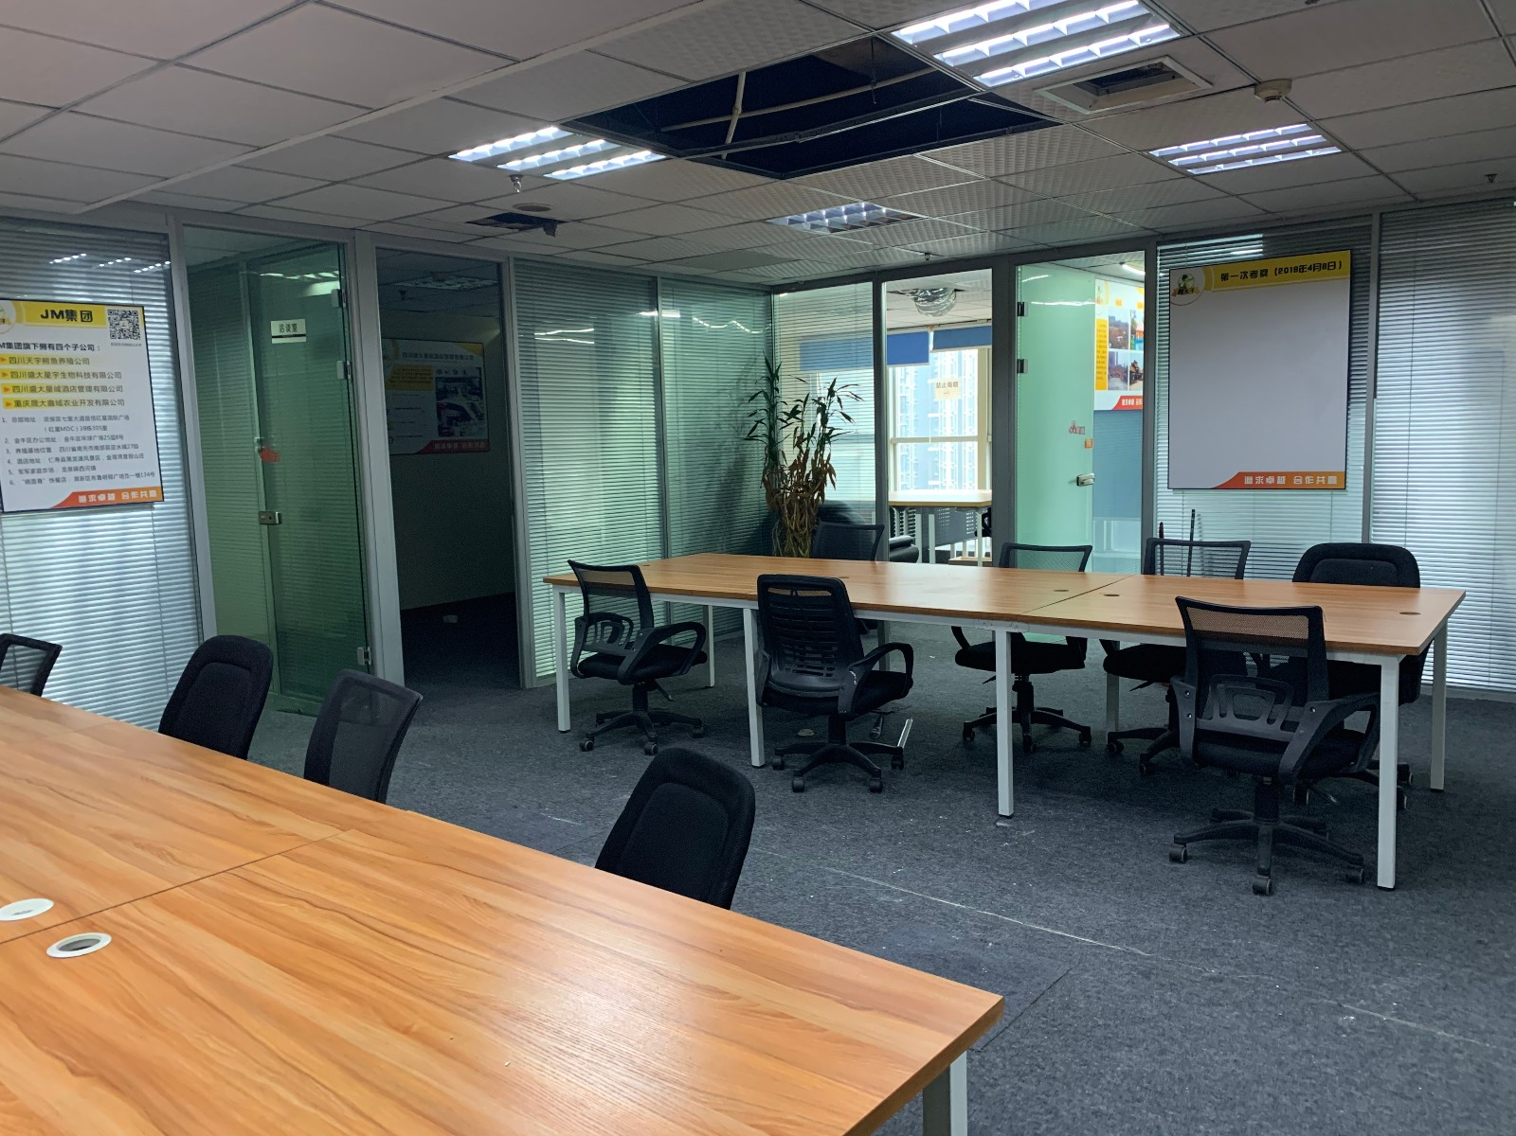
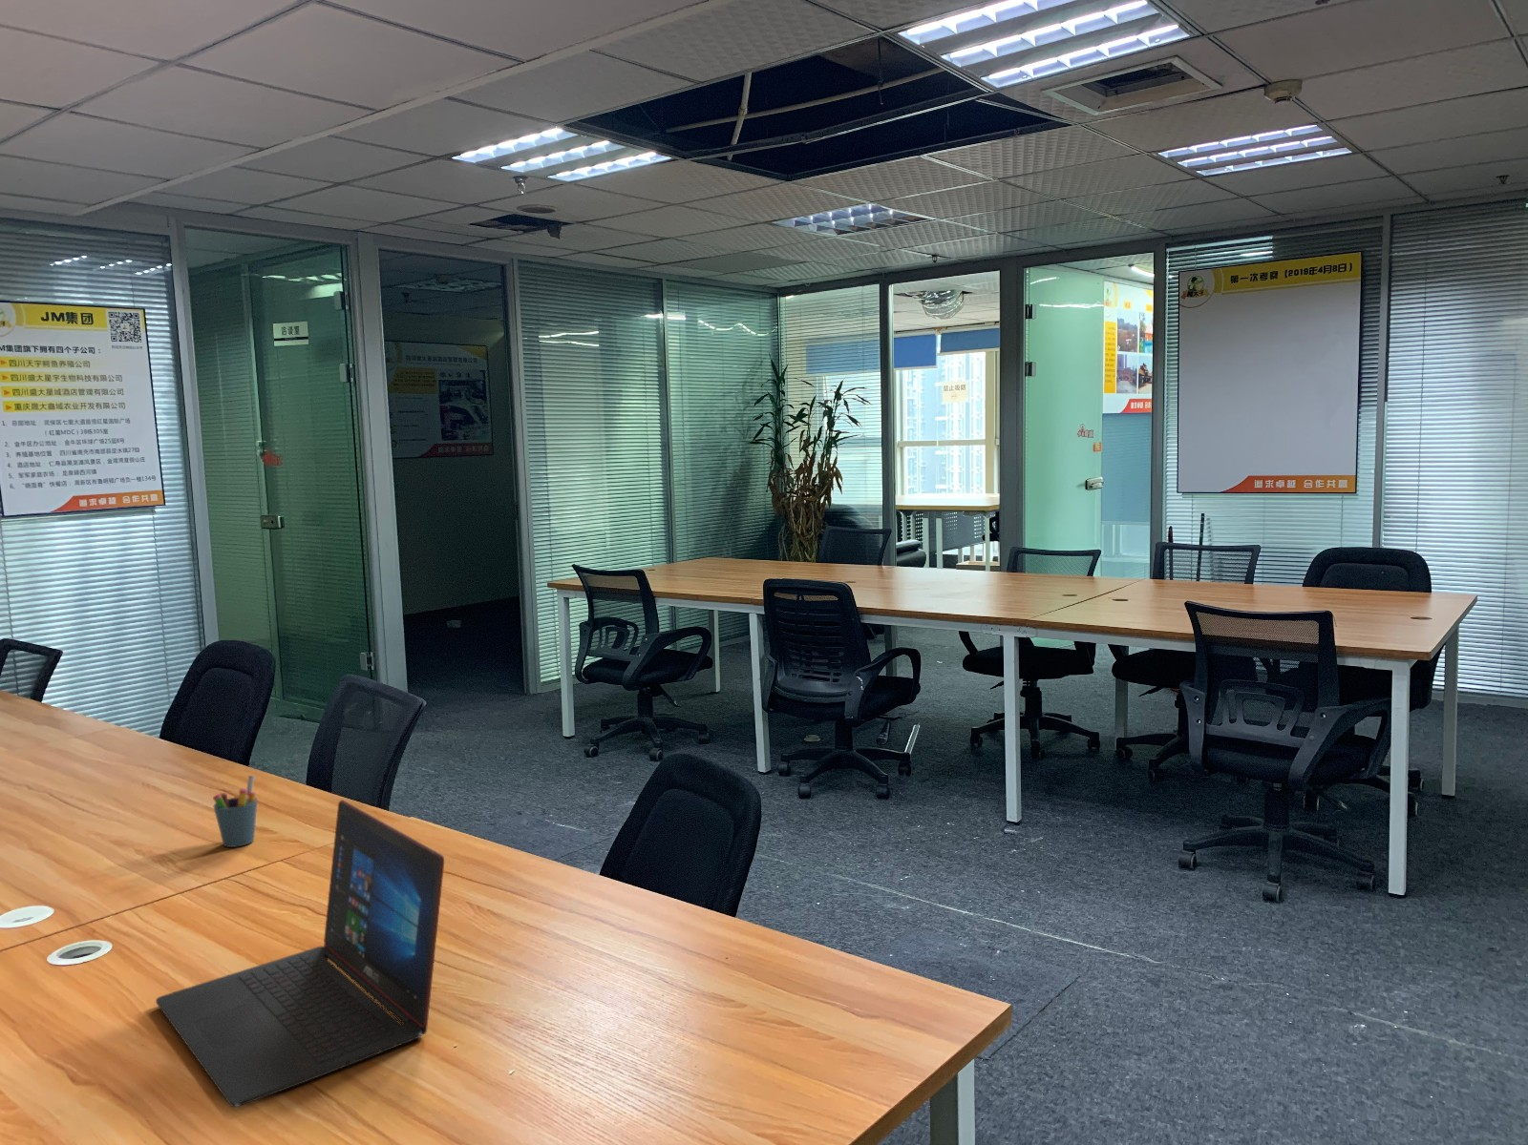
+ laptop [155,799,445,1108]
+ pen holder [212,773,259,848]
